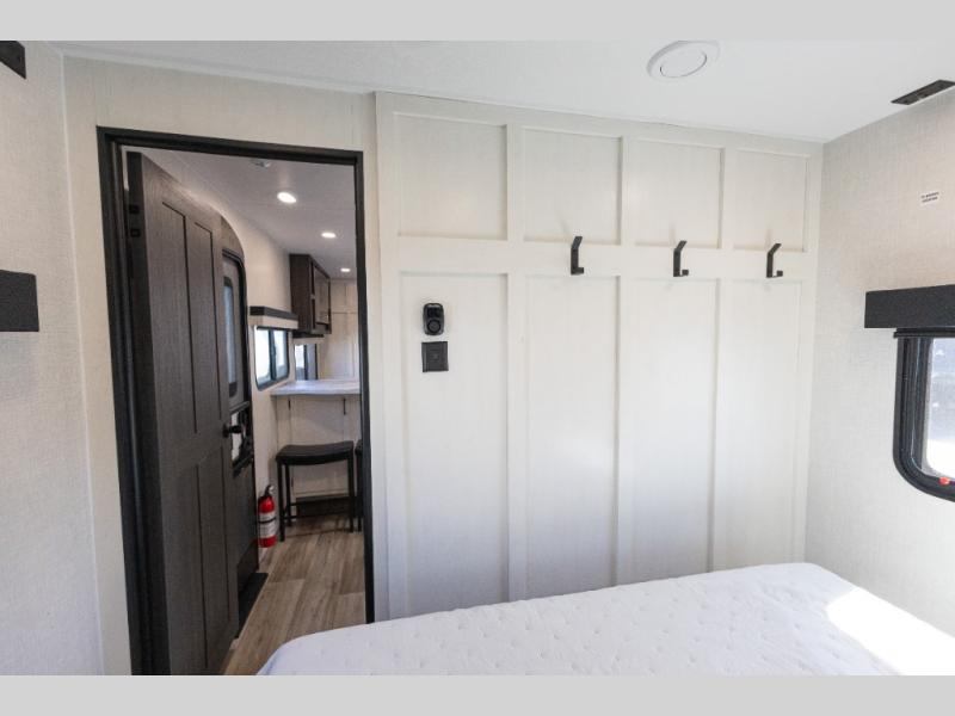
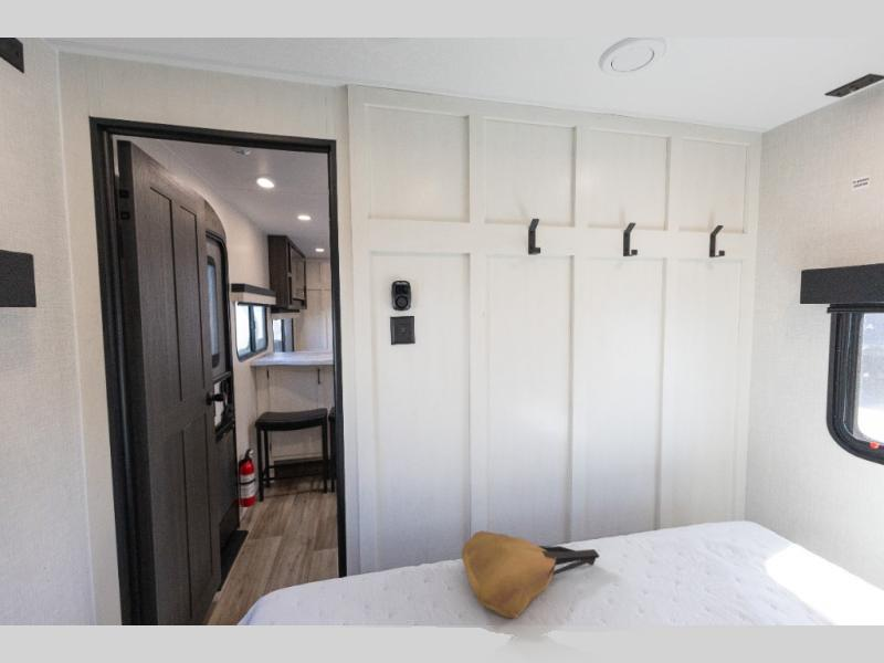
+ tote bag [461,529,600,620]
